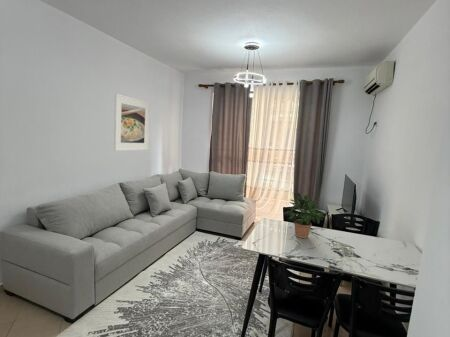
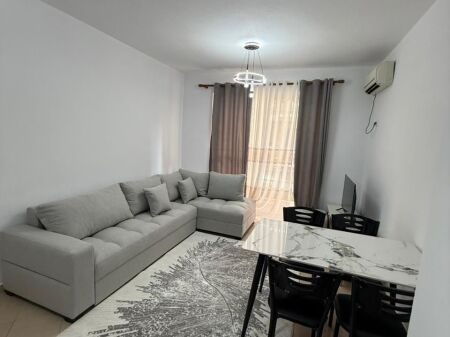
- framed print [113,92,151,152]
- potted plant [283,192,326,239]
